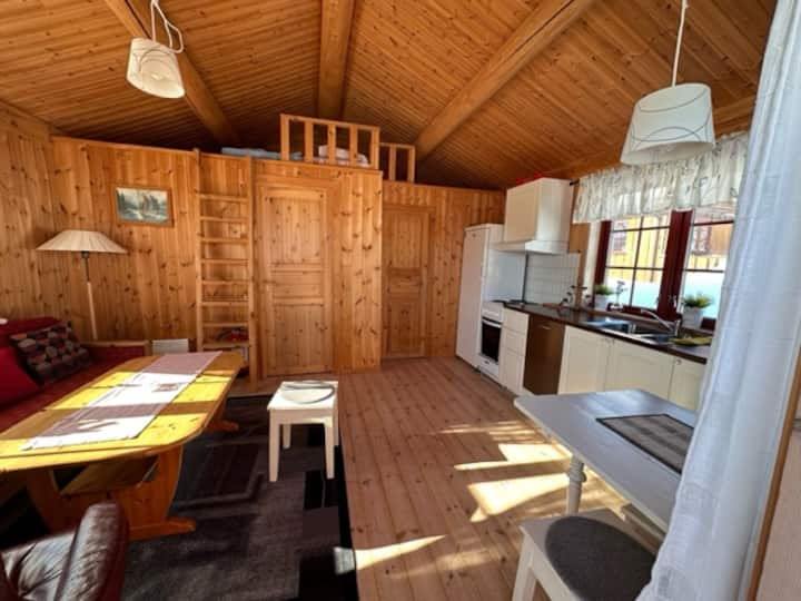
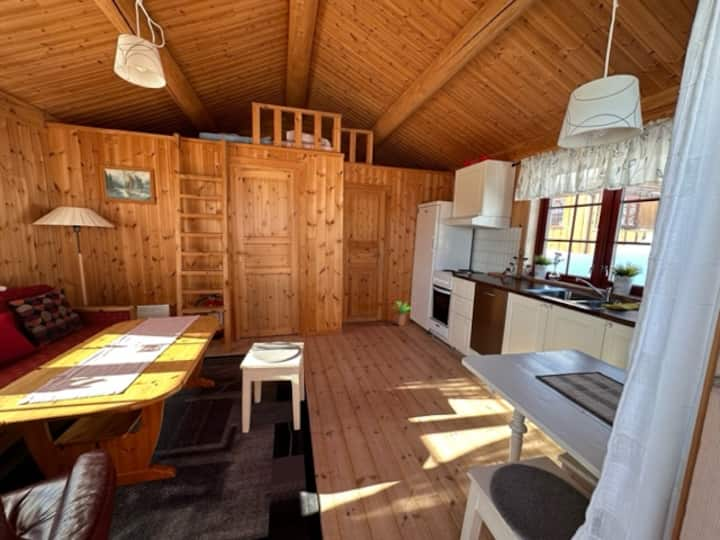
+ potted plant [392,299,414,327]
